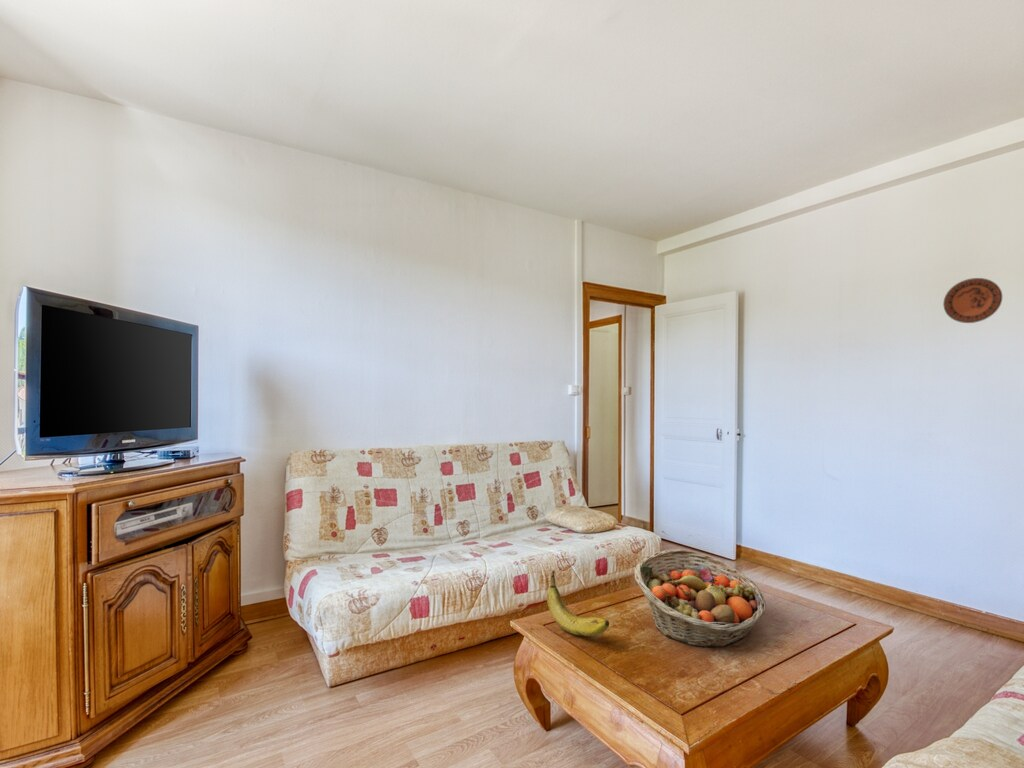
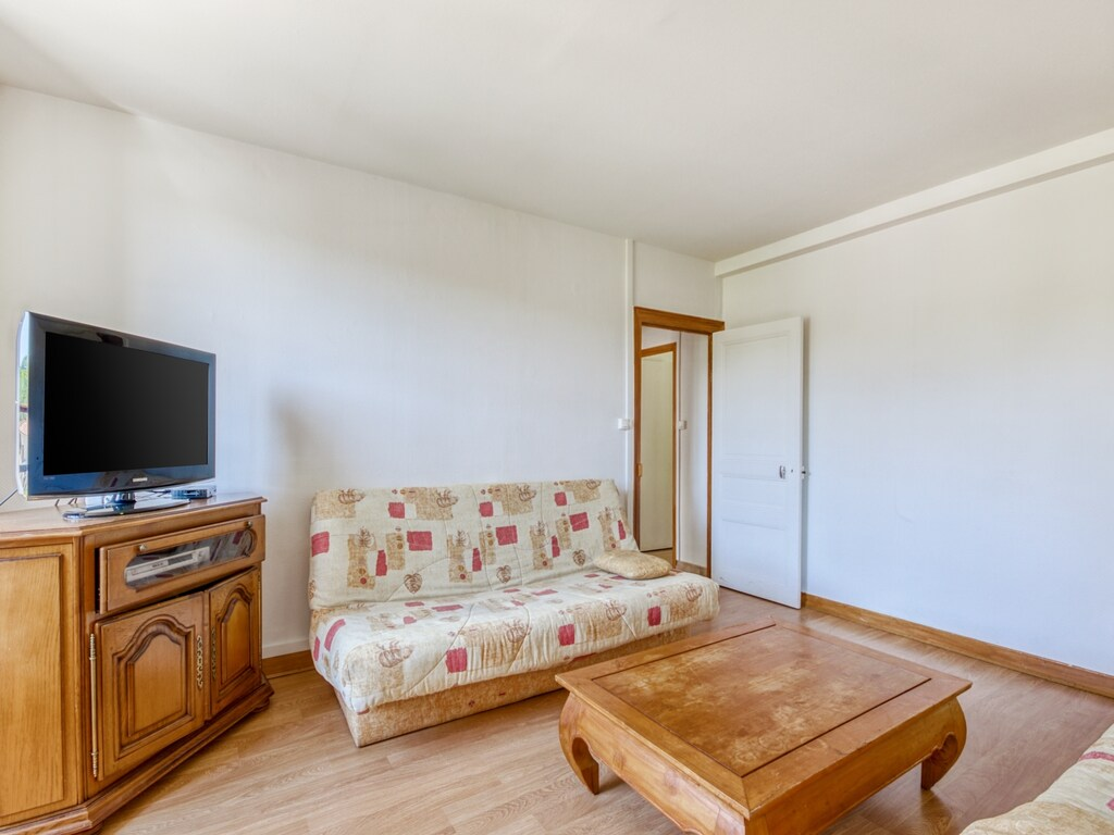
- decorative plate [942,277,1003,324]
- fruit basket [634,548,767,648]
- banana [546,570,610,637]
